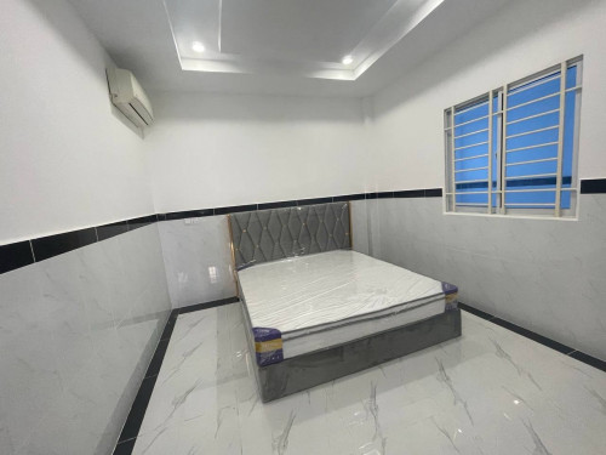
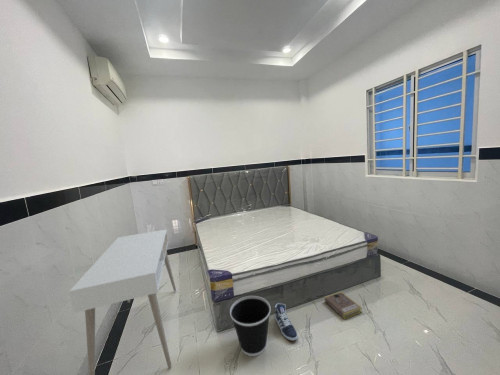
+ book [323,291,363,320]
+ desk [68,228,177,375]
+ sneaker [274,302,299,342]
+ wastebasket [229,295,272,357]
